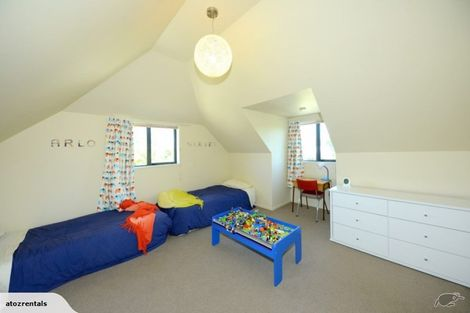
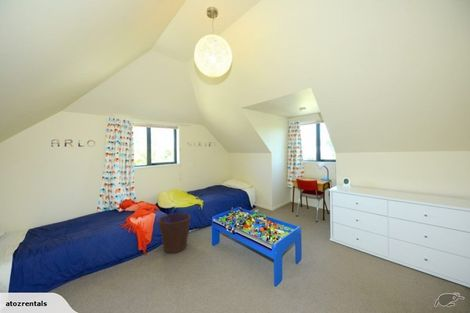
+ basket [157,212,192,254]
